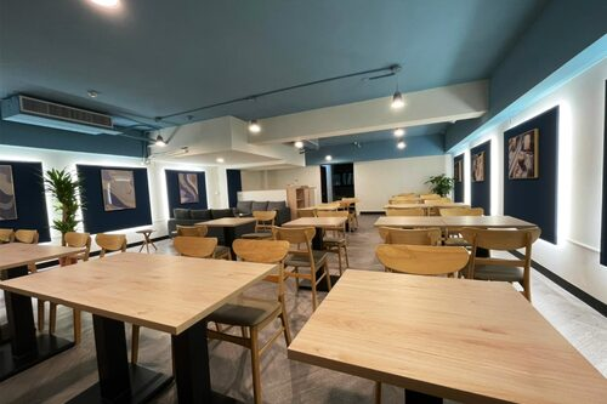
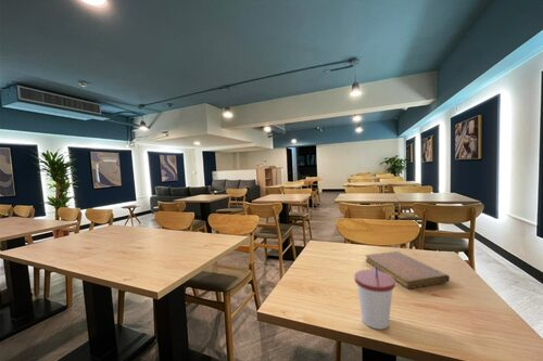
+ notebook [365,250,451,289]
+ cup [353,266,396,331]
